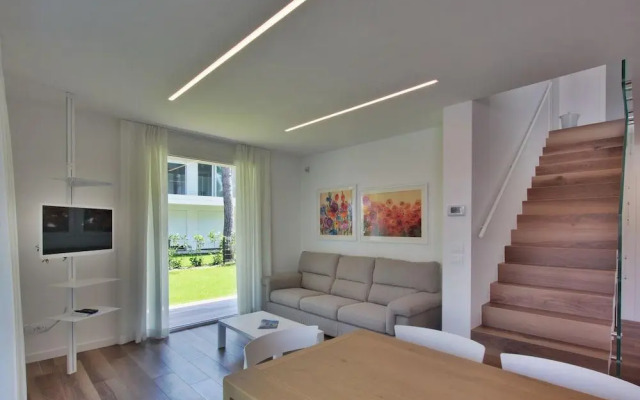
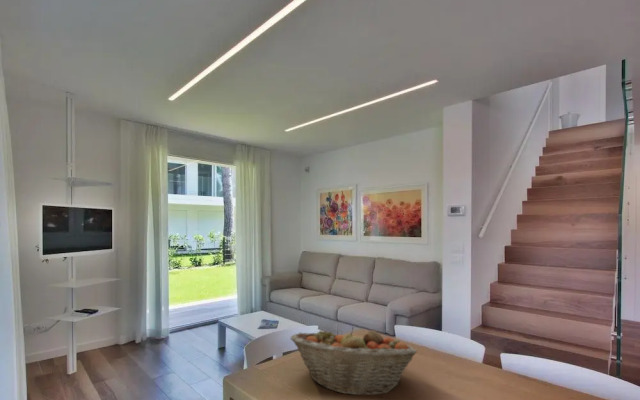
+ fruit basket [290,326,418,396]
